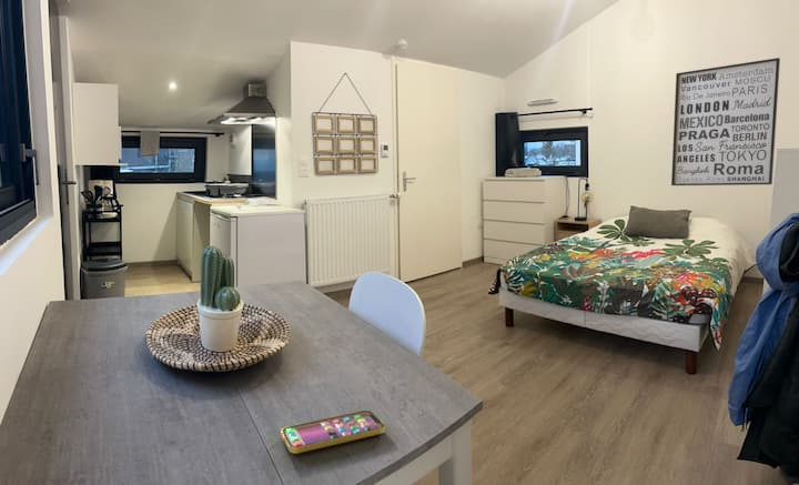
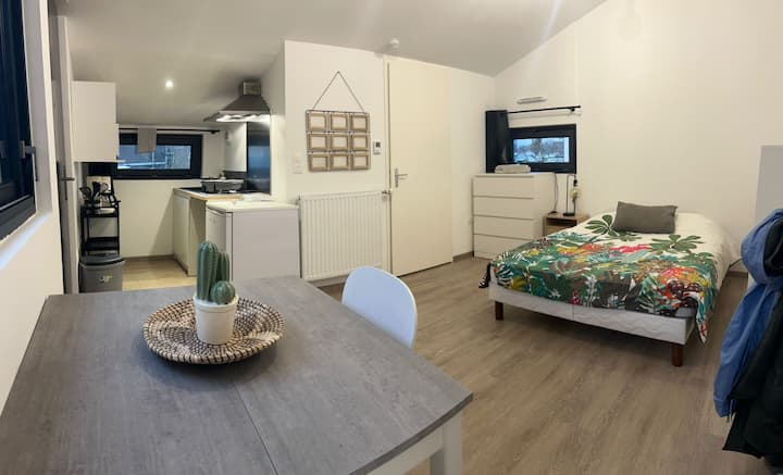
- wall art [670,57,781,186]
- smartphone [280,410,386,454]
